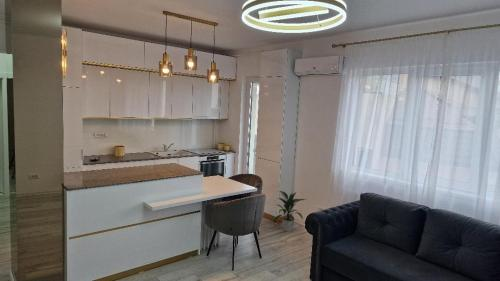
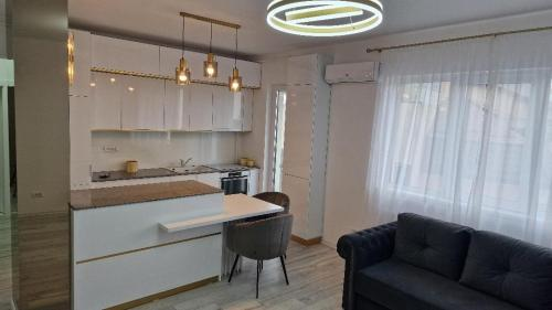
- indoor plant [272,189,308,233]
